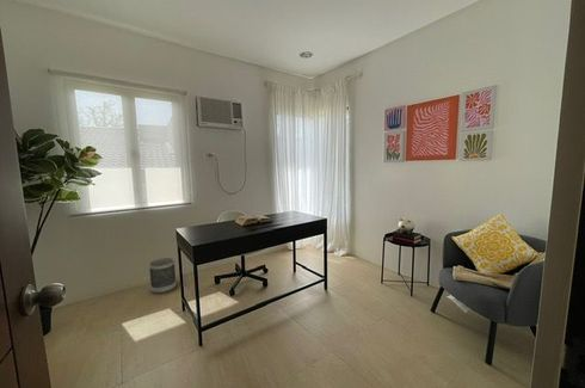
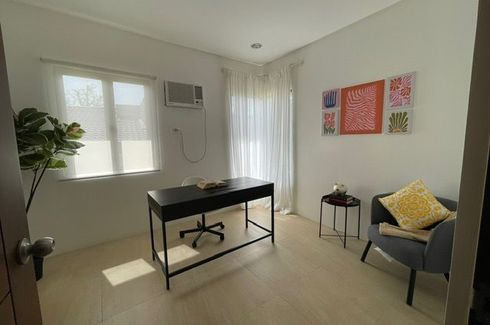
- wastebasket [148,257,178,294]
